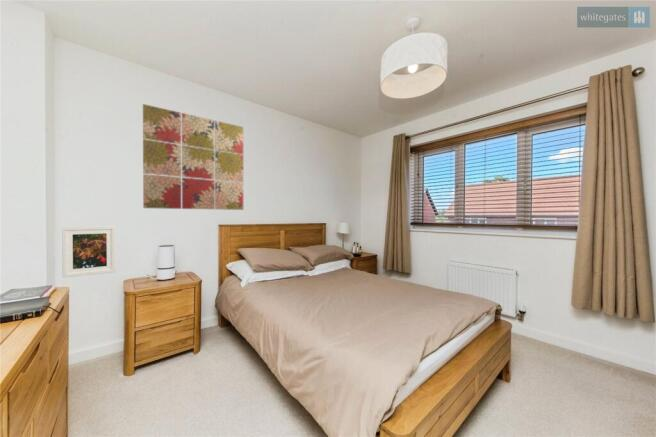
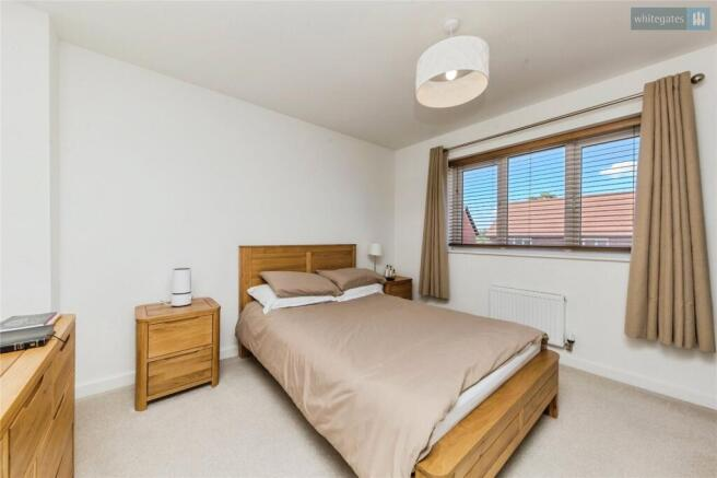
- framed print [61,225,117,279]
- wall art [142,103,244,211]
